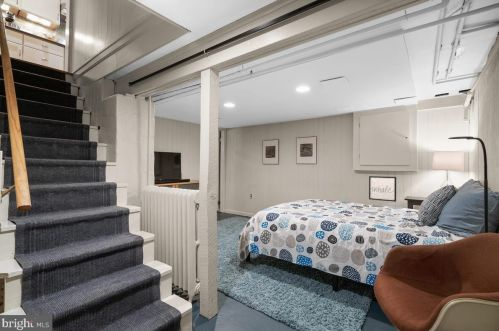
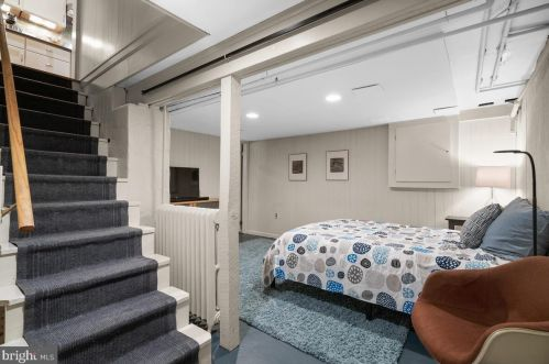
- wall art [368,175,397,203]
